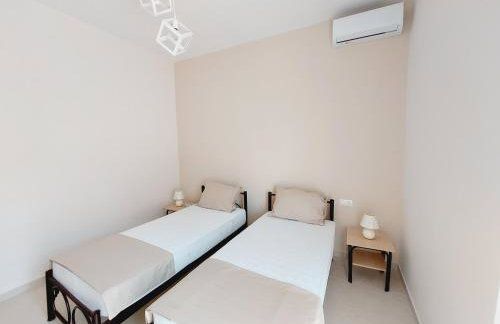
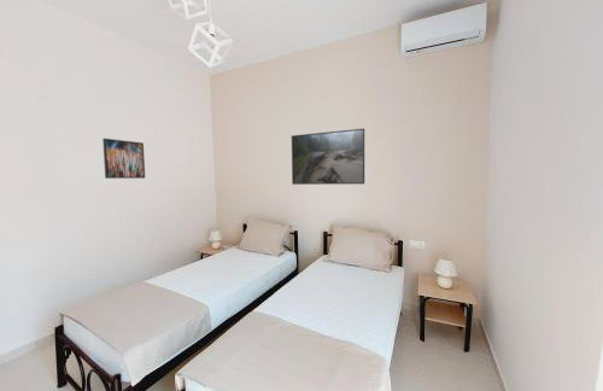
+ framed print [291,128,365,186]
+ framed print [101,138,146,180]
